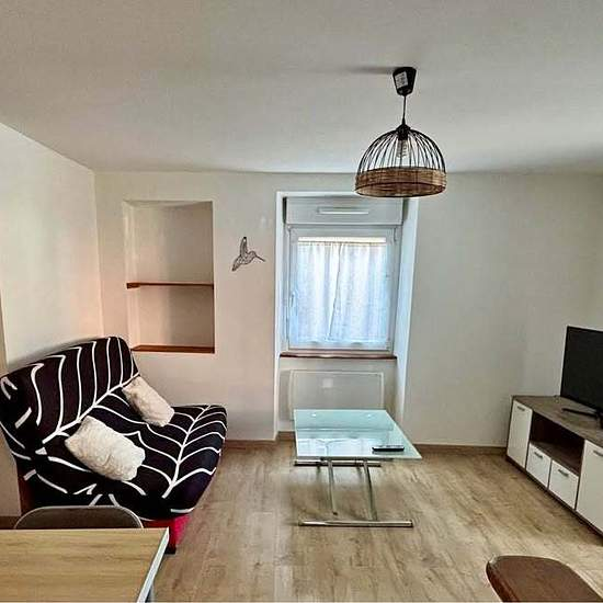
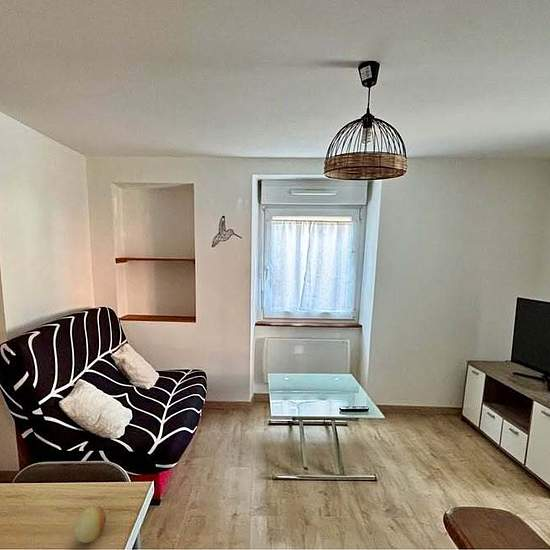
+ fruit [73,505,107,544]
